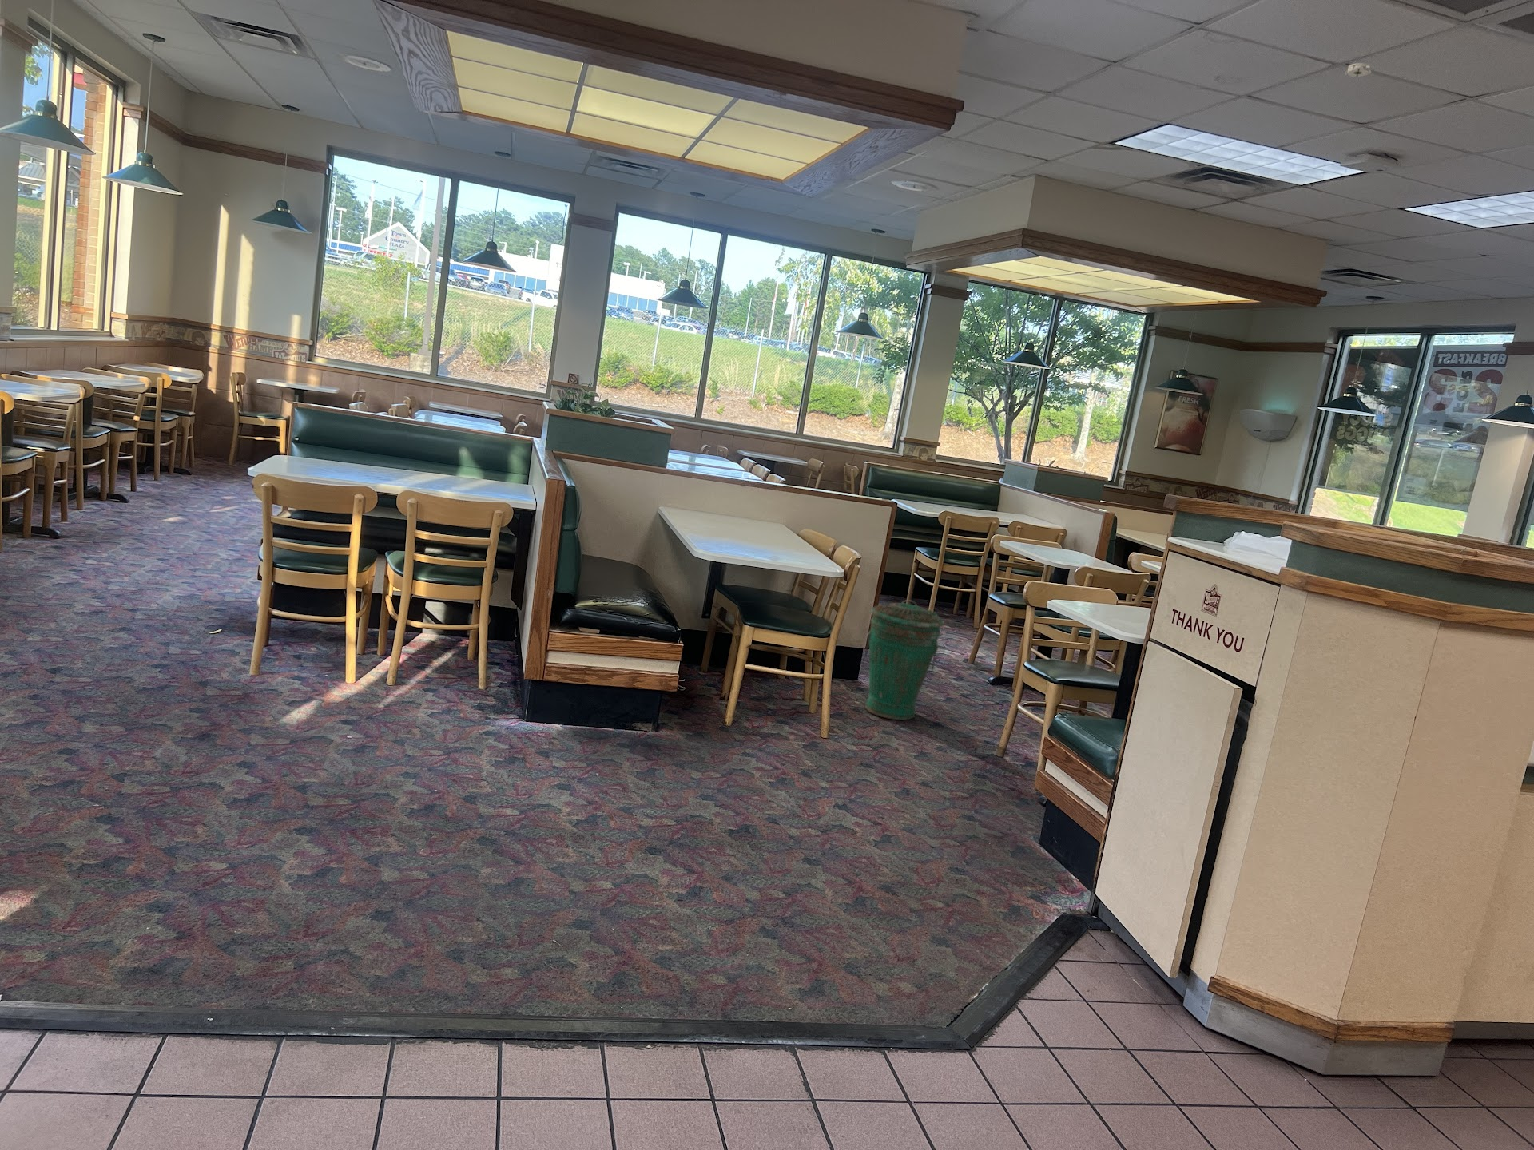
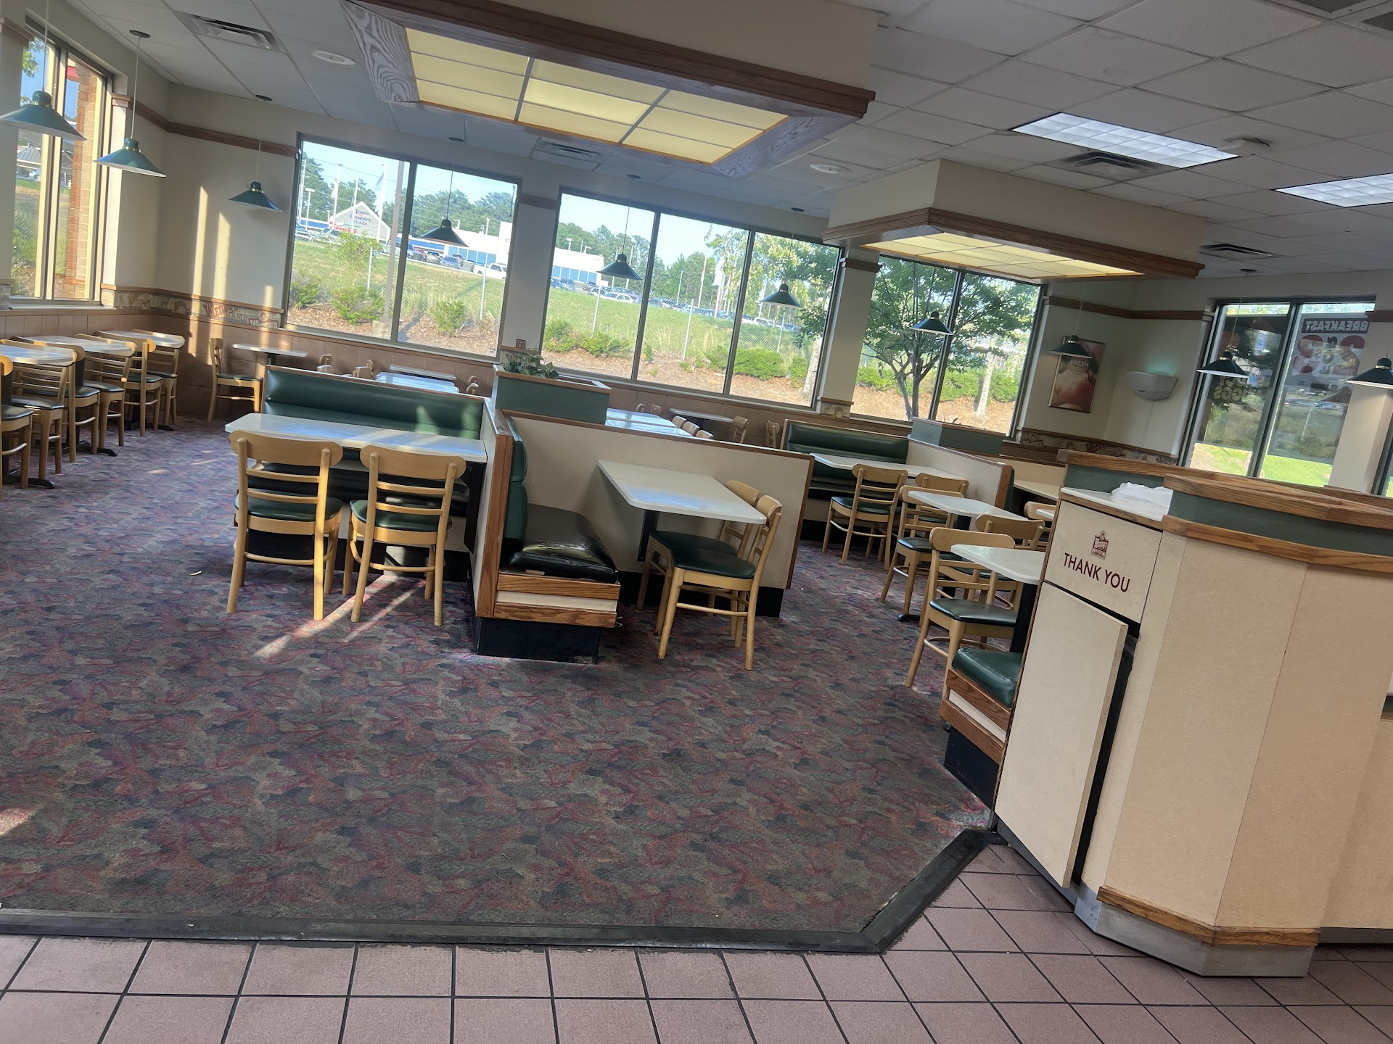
- trash can [864,599,946,721]
- smoke detector [1342,63,1372,79]
